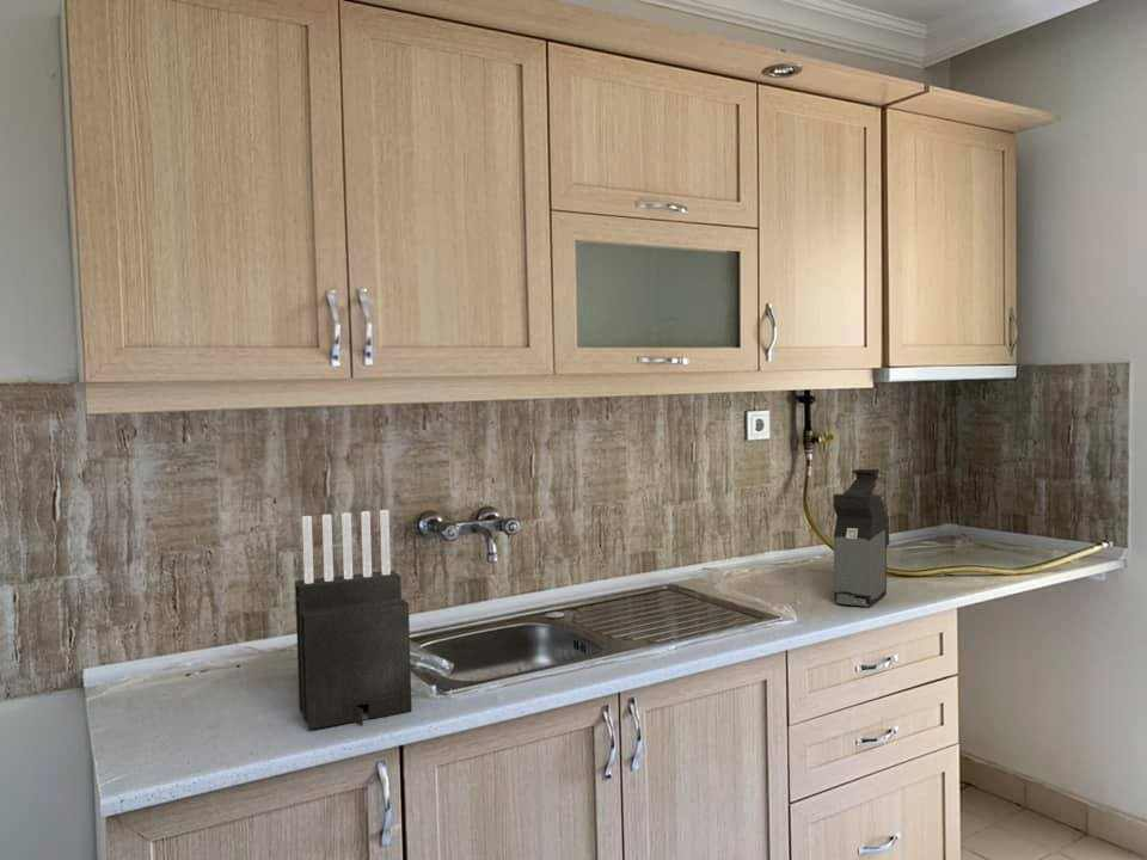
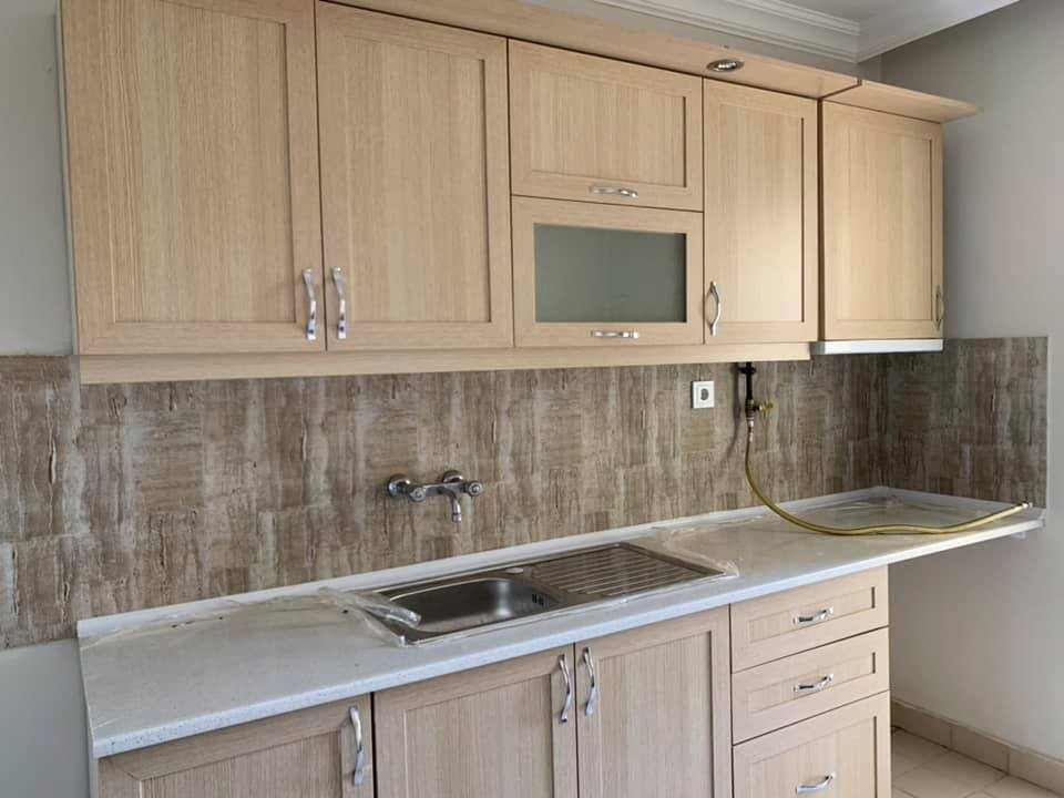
- knife block [294,509,413,731]
- coffee maker [833,468,891,608]
